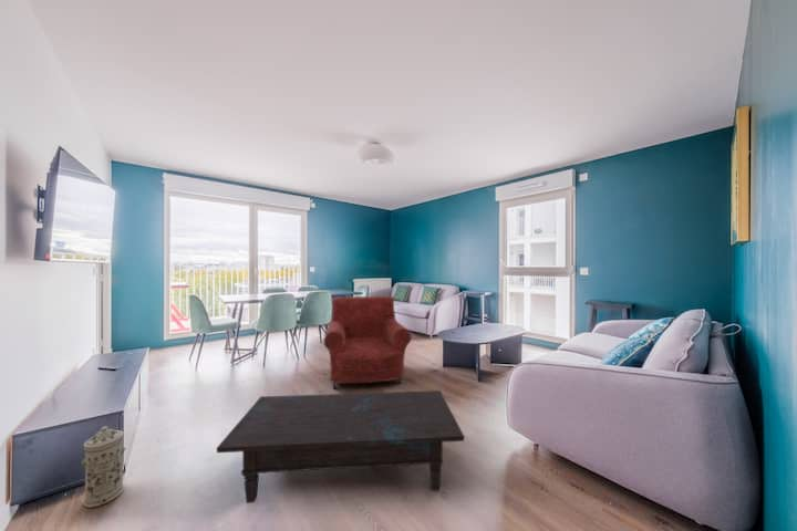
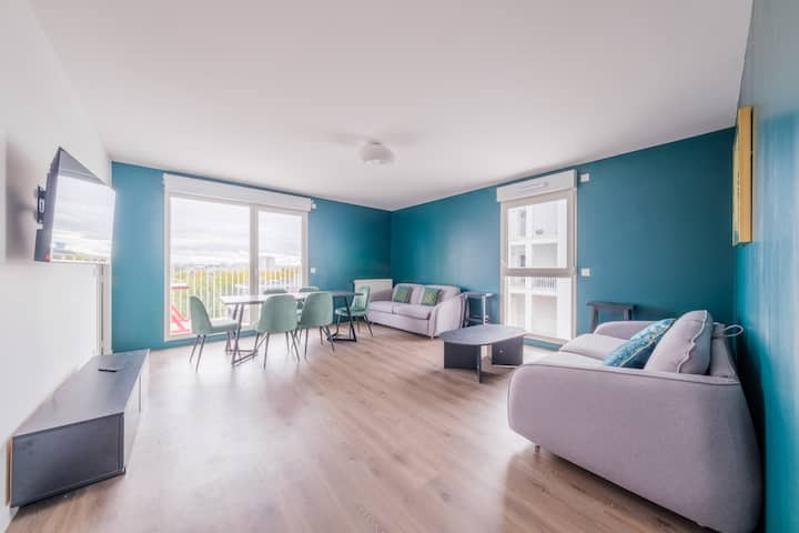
- armchair [323,295,413,391]
- coffee table [216,389,465,504]
- water filter [81,425,126,509]
